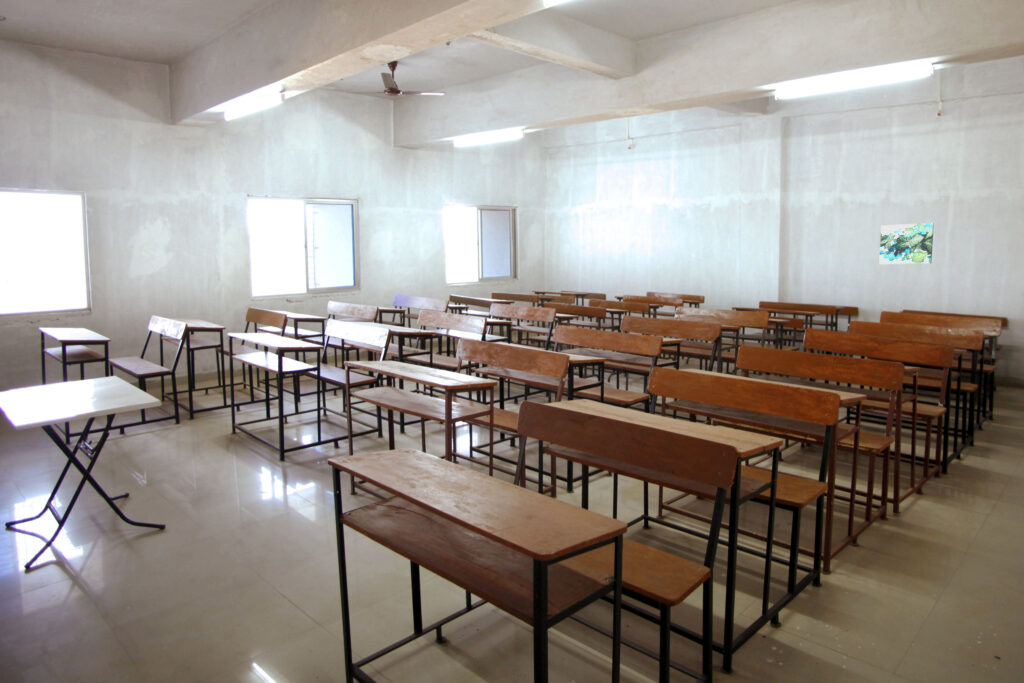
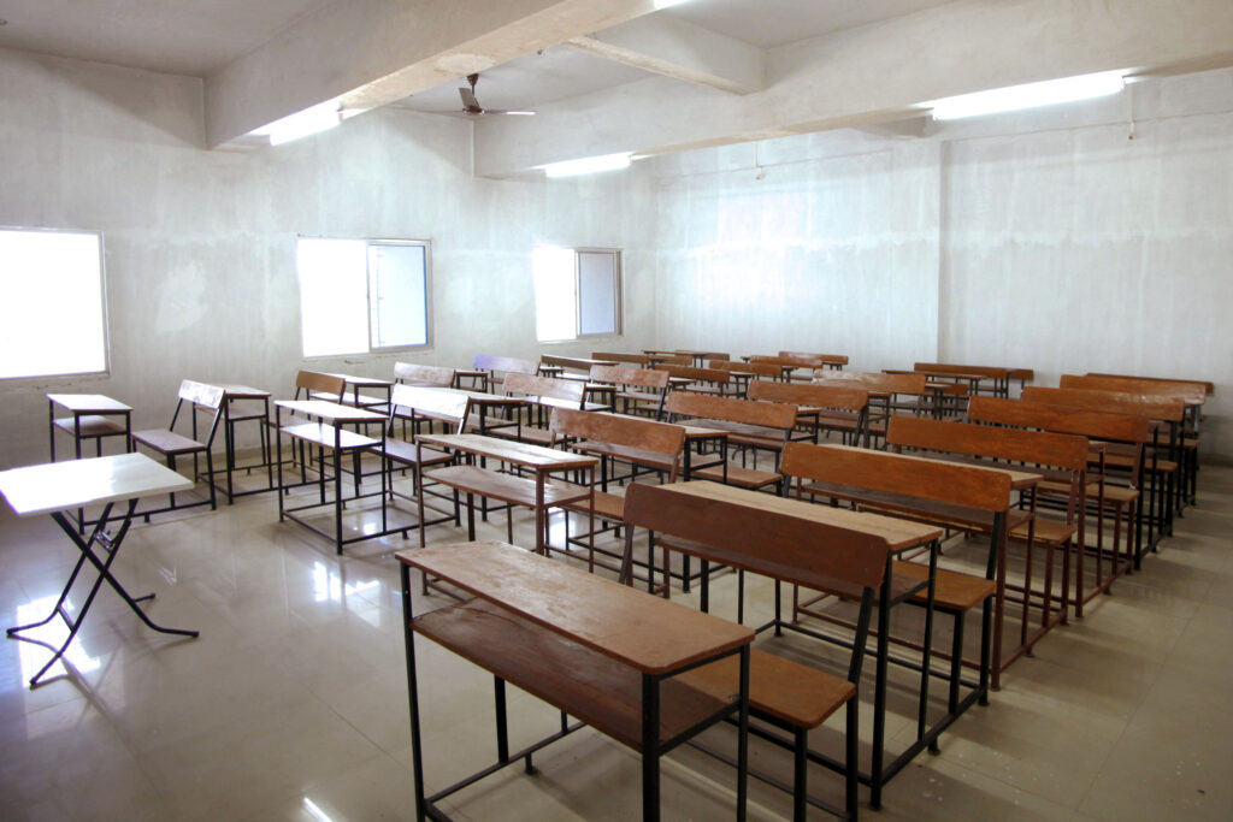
- wall art [878,222,935,265]
